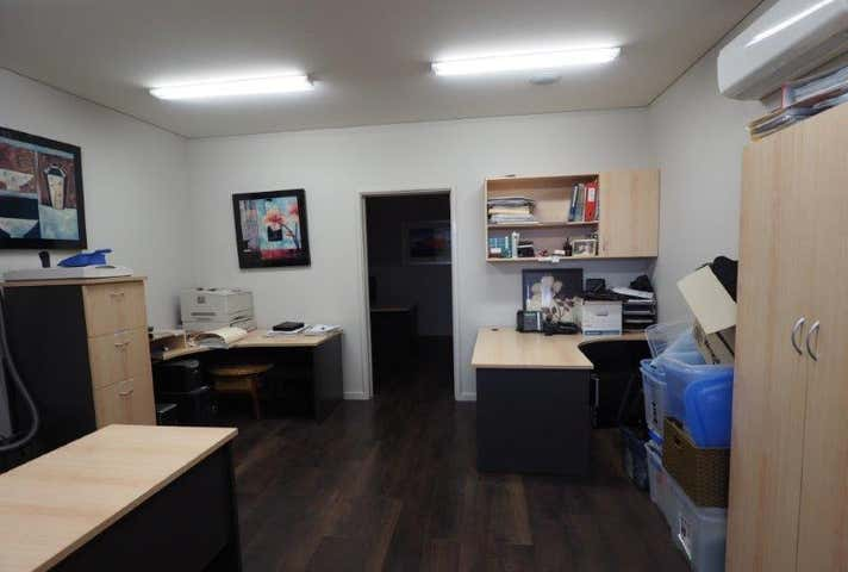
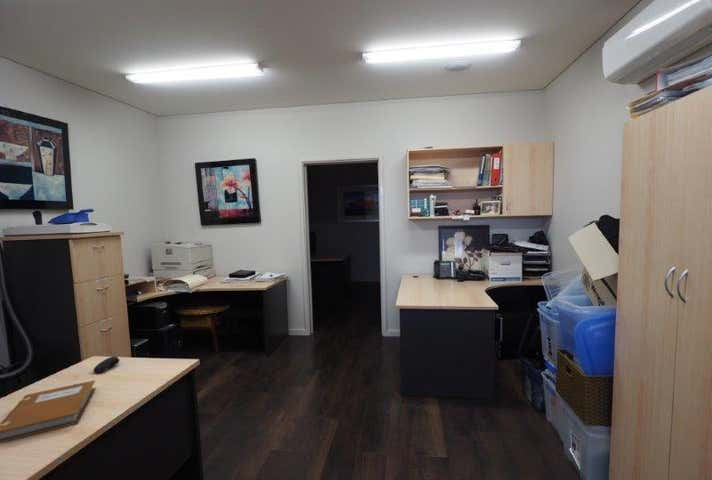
+ computer mouse [92,355,120,374]
+ notebook [0,379,97,444]
